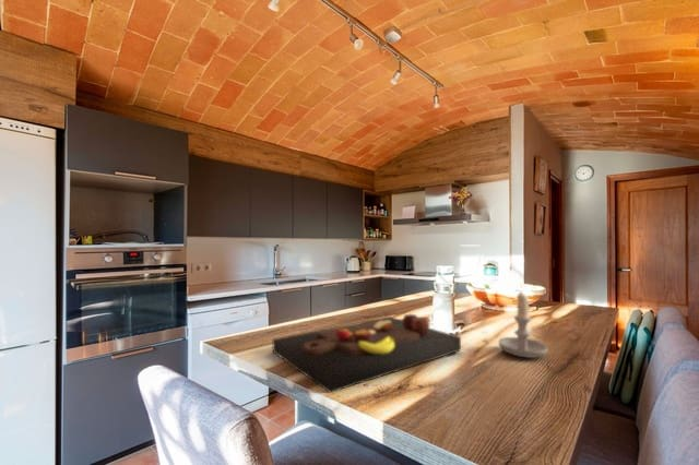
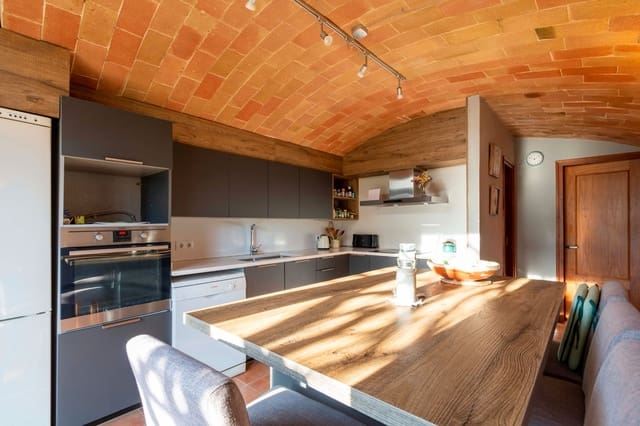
- cutting board [272,312,462,394]
- candle [498,290,549,359]
